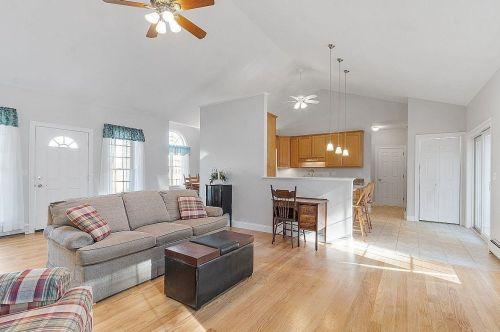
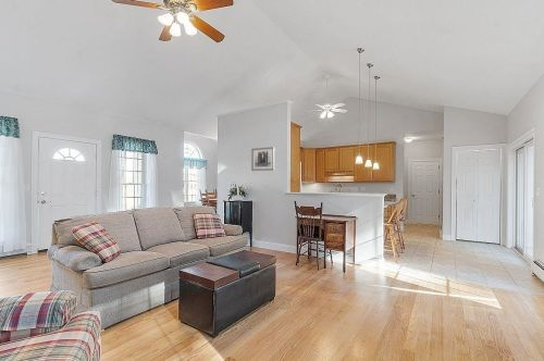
+ wall art [250,146,275,172]
